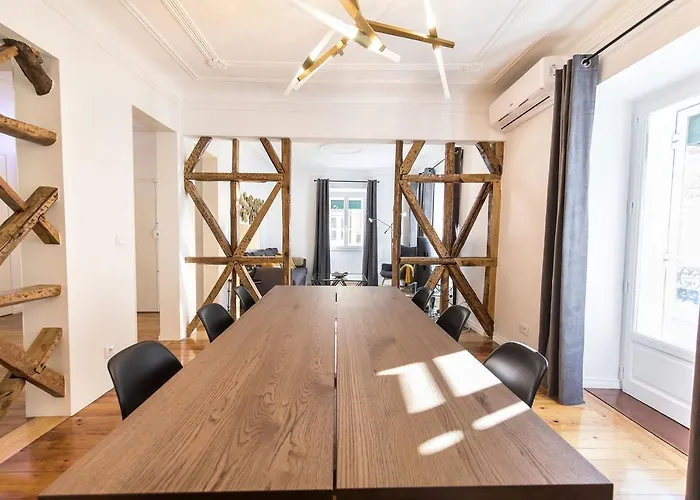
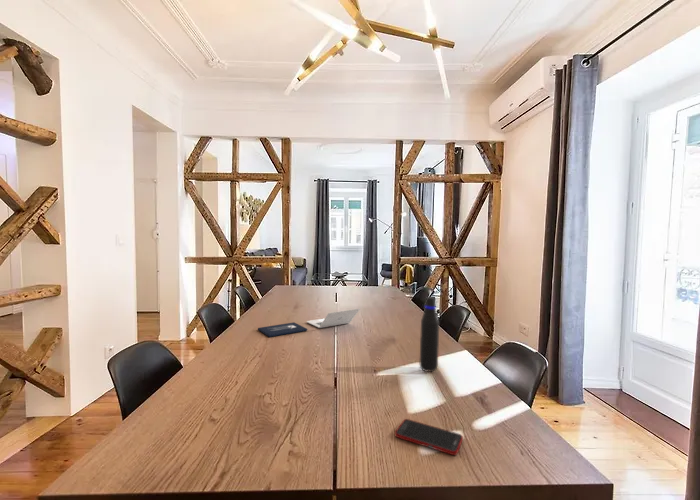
+ cell phone [394,418,464,456]
+ water bottle [419,296,440,373]
+ laptop [257,307,361,338]
